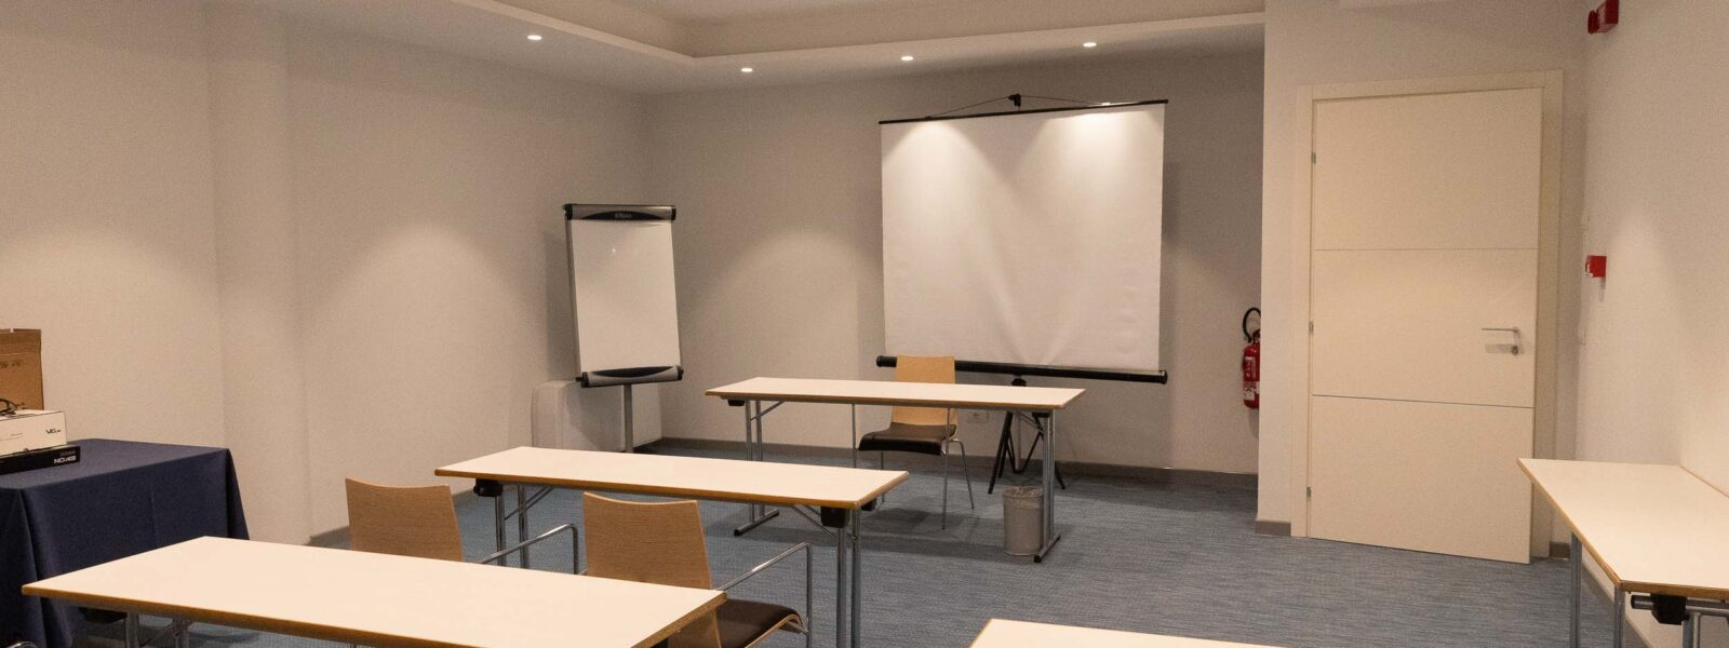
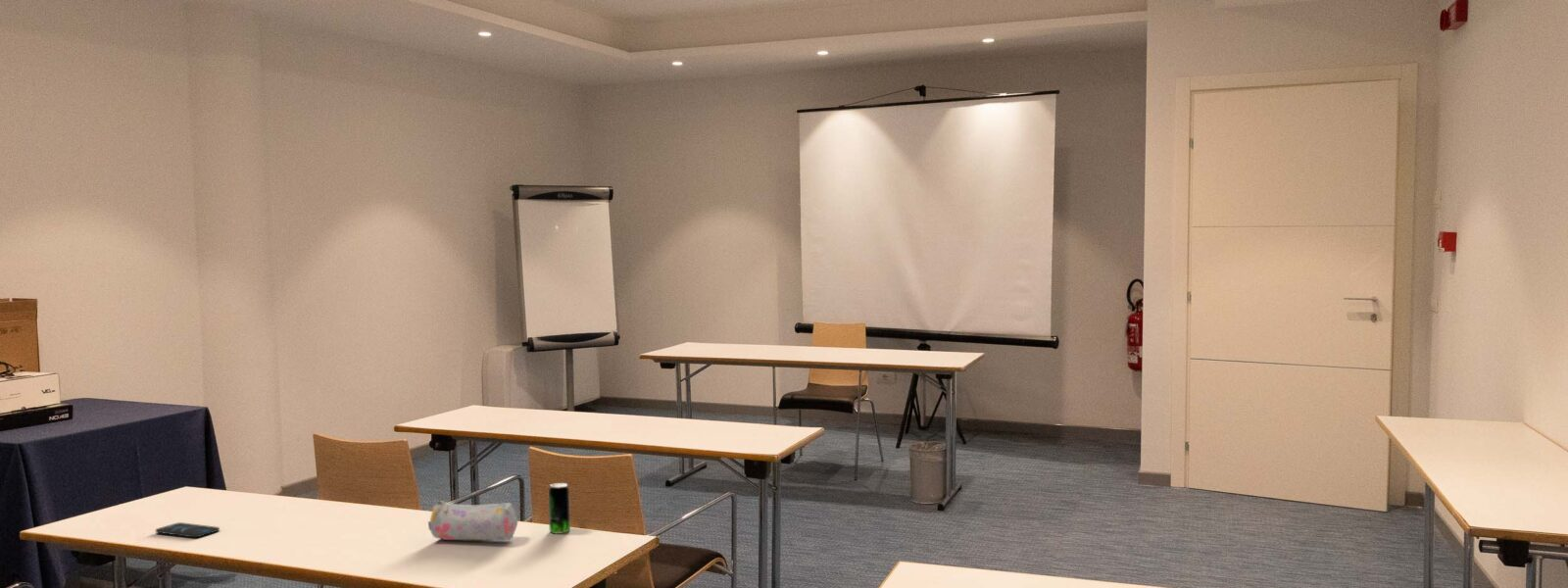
+ pencil case [427,500,518,542]
+ smartphone [155,521,221,539]
+ beverage can [547,482,571,535]
